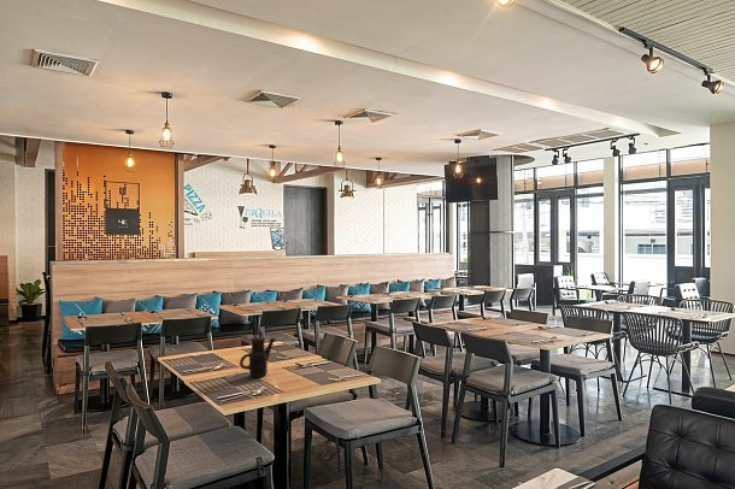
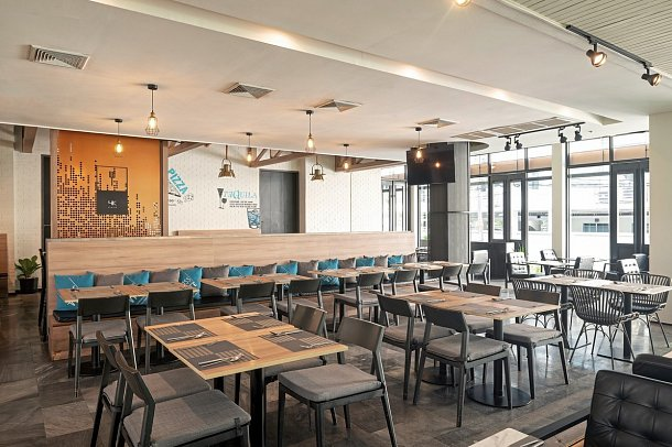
- teapot [239,330,277,378]
